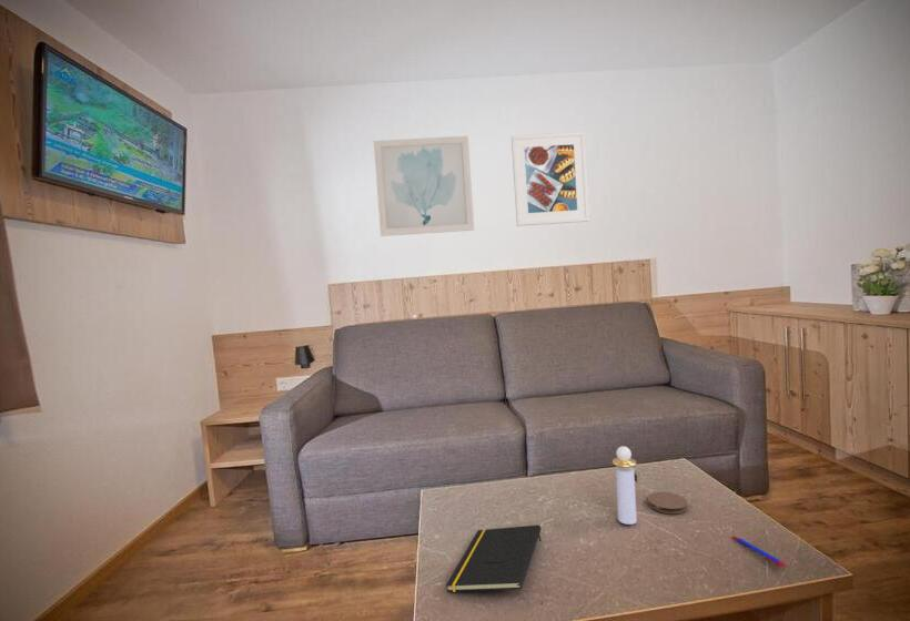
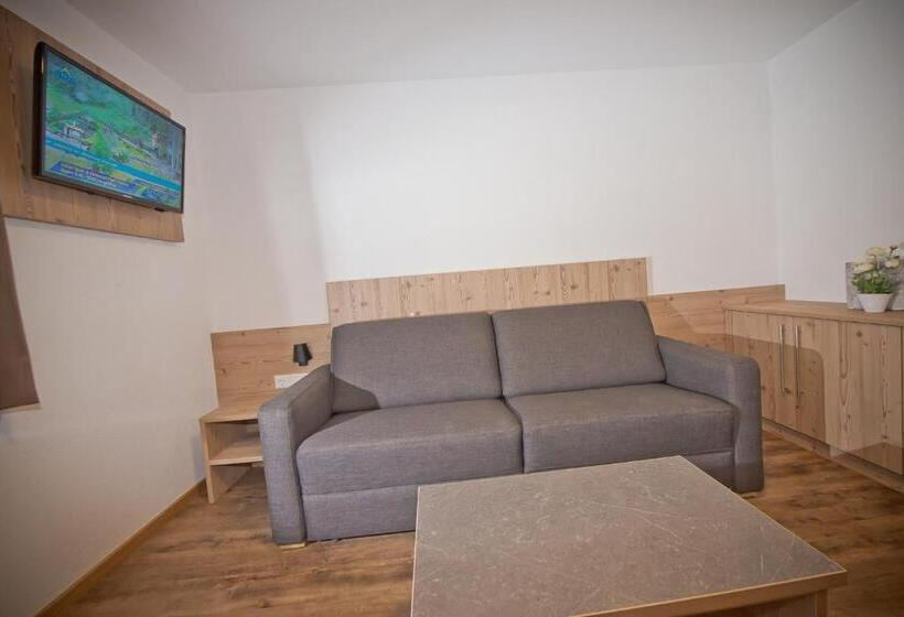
- perfume bottle [611,445,638,526]
- pen [731,535,788,568]
- wall art [373,135,475,237]
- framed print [510,131,590,227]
- coaster [647,491,689,515]
- notepad [445,523,542,593]
